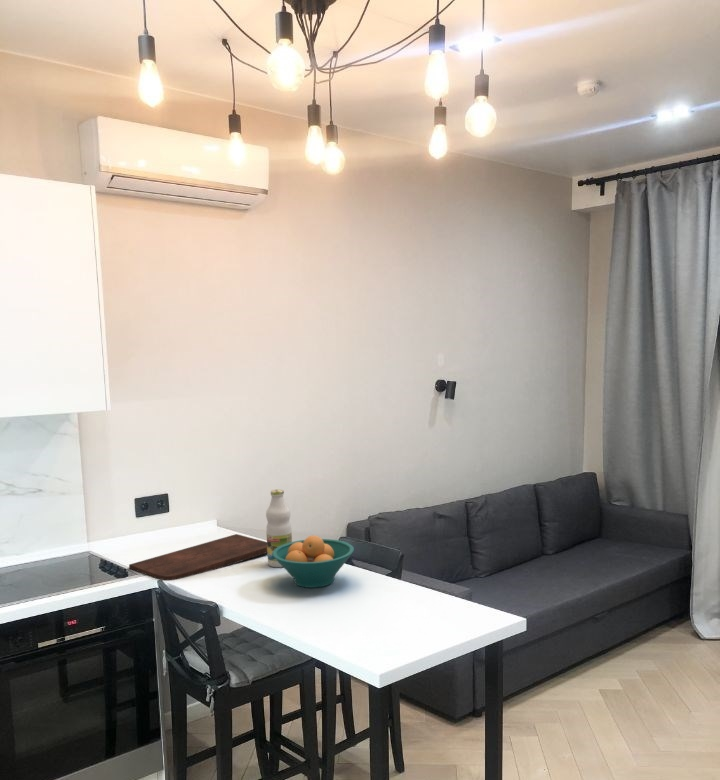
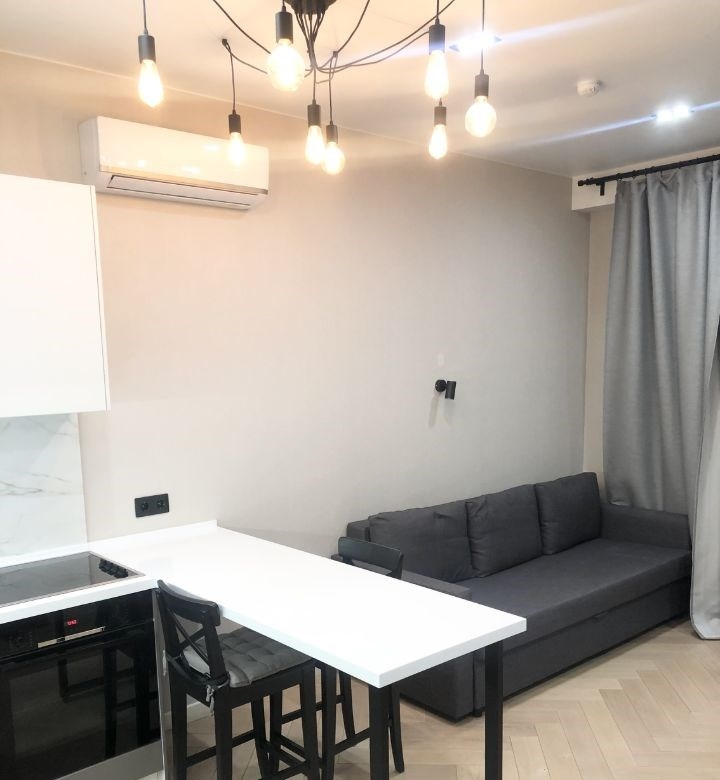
- bottle [265,488,293,568]
- fruit bowl [272,535,355,589]
- cutting board [128,533,267,581]
